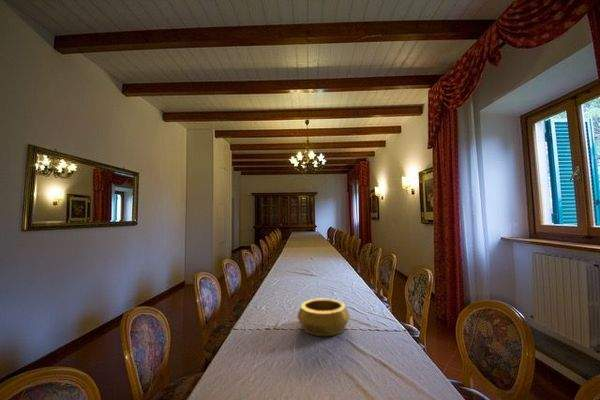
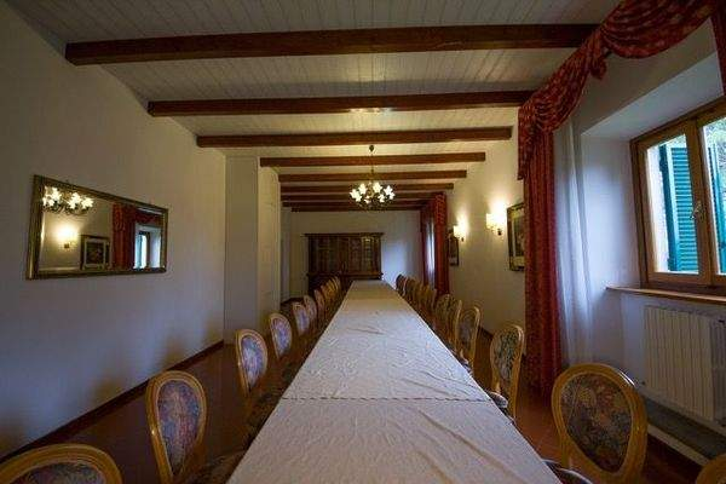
- decorative bowl [296,298,351,337]
